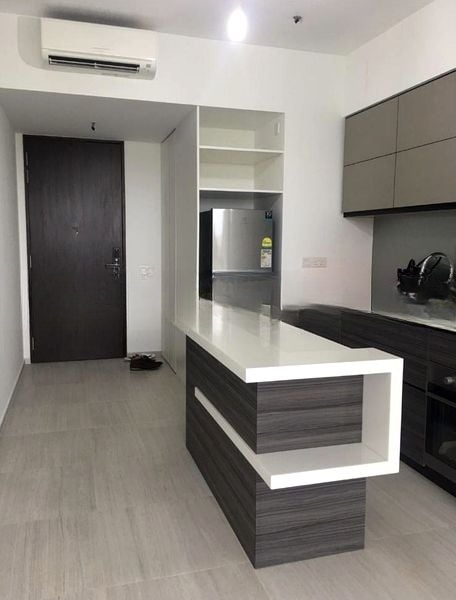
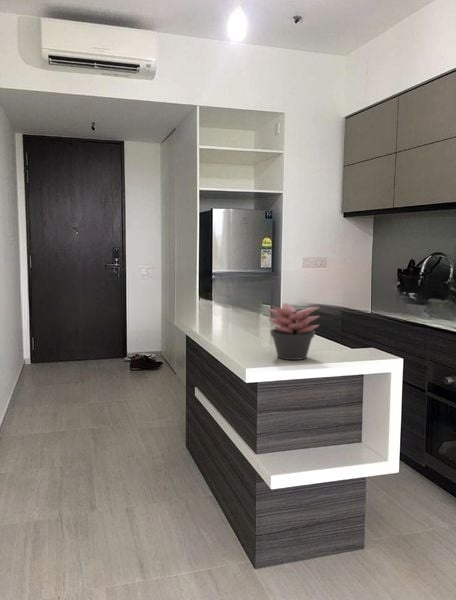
+ succulent plant [267,302,321,361]
